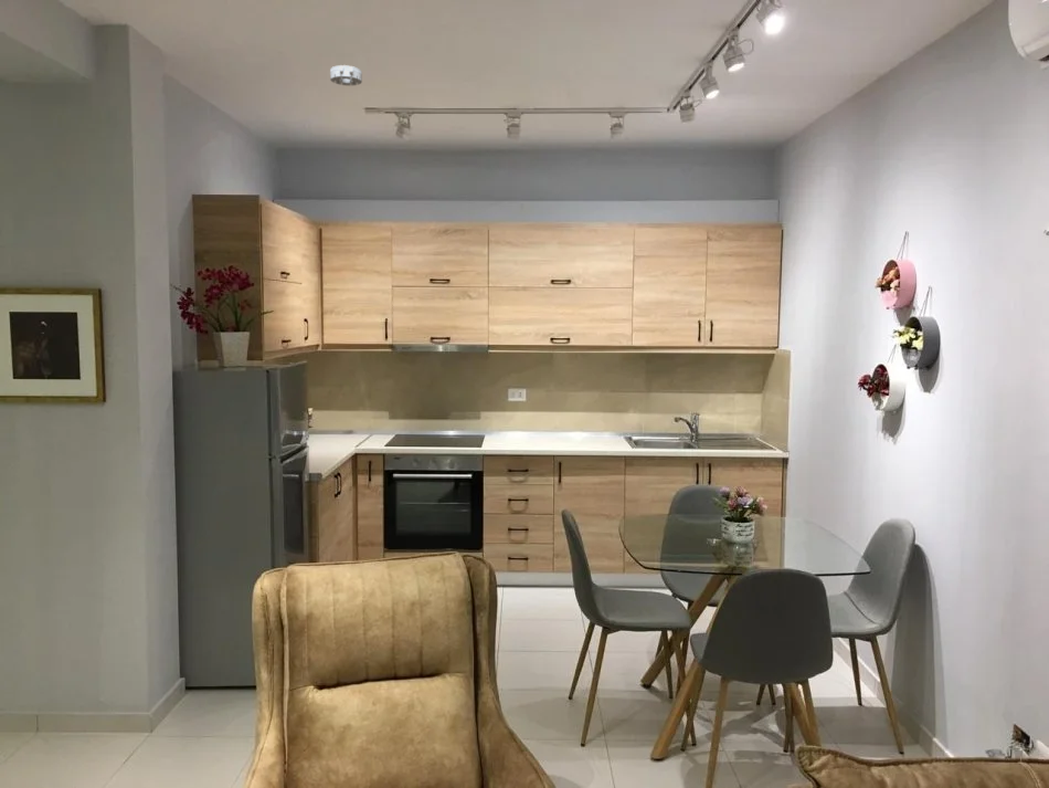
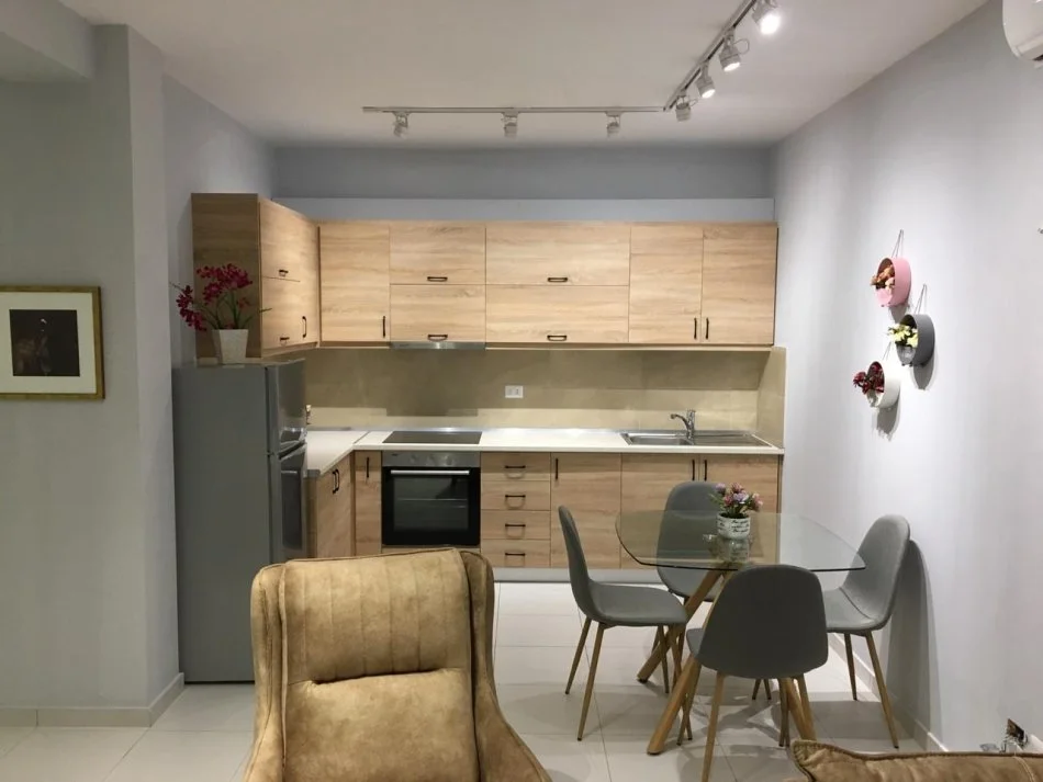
- smoke detector [329,64,363,87]
